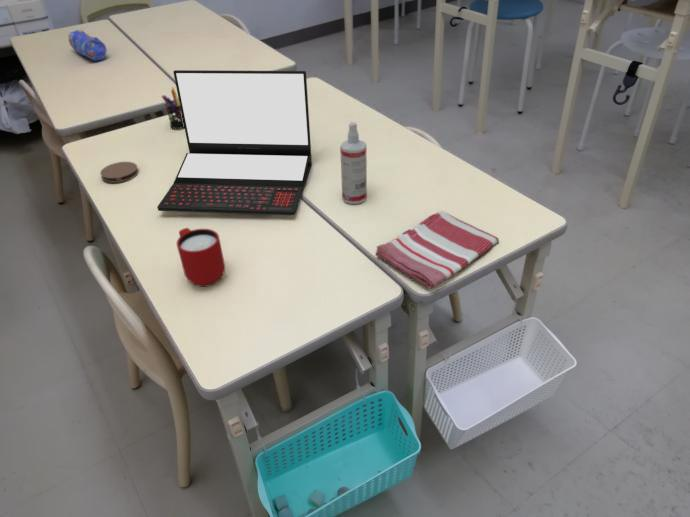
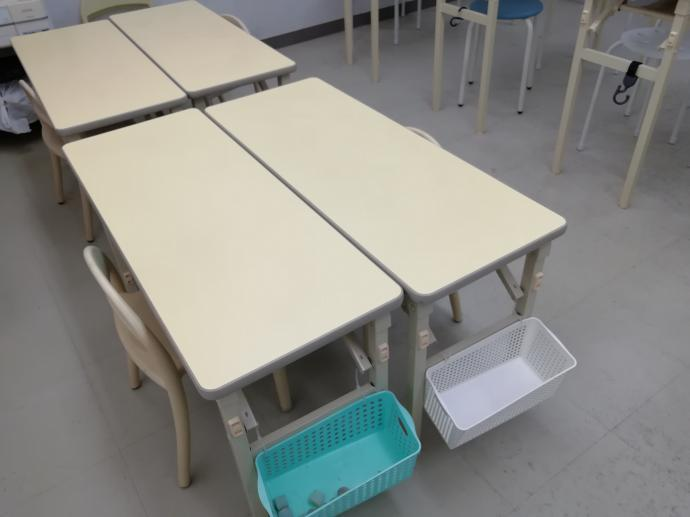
- coaster [99,161,140,184]
- pencil case [67,28,107,62]
- dish towel [374,210,500,289]
- spray bottle [339,121,368,205]
- pen holder [161,86,185,130]
- laptop [156,69,313,216]
- mug [176,227,226,288]
